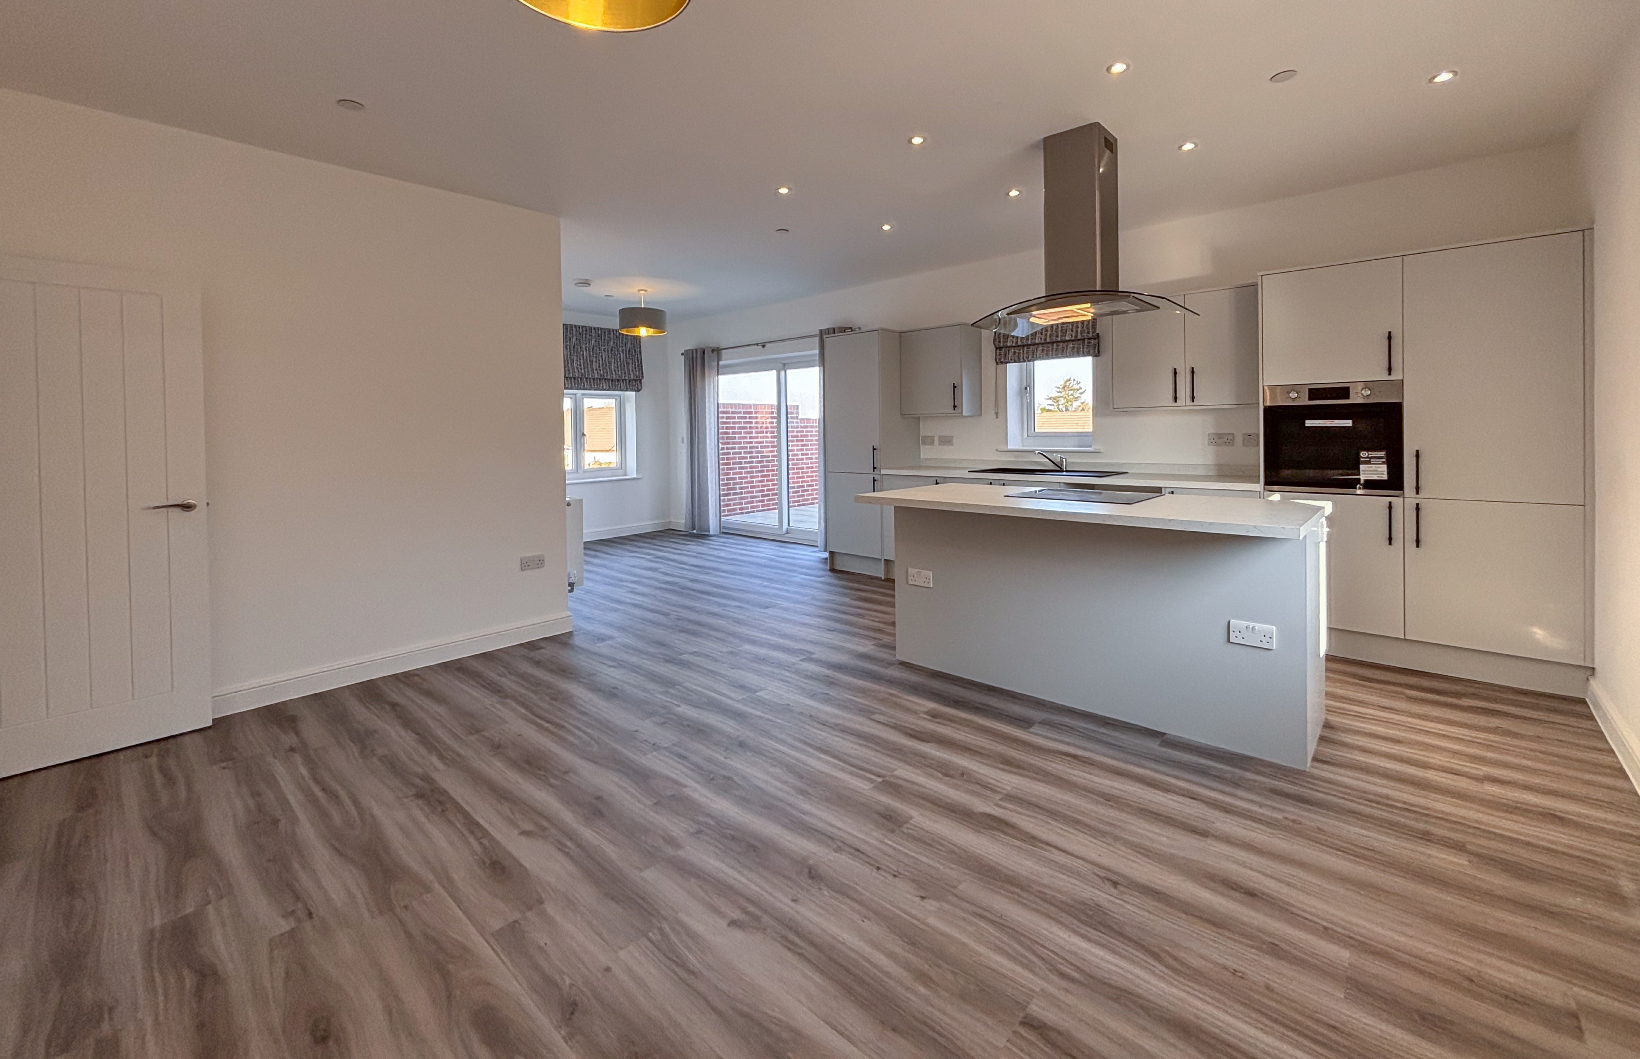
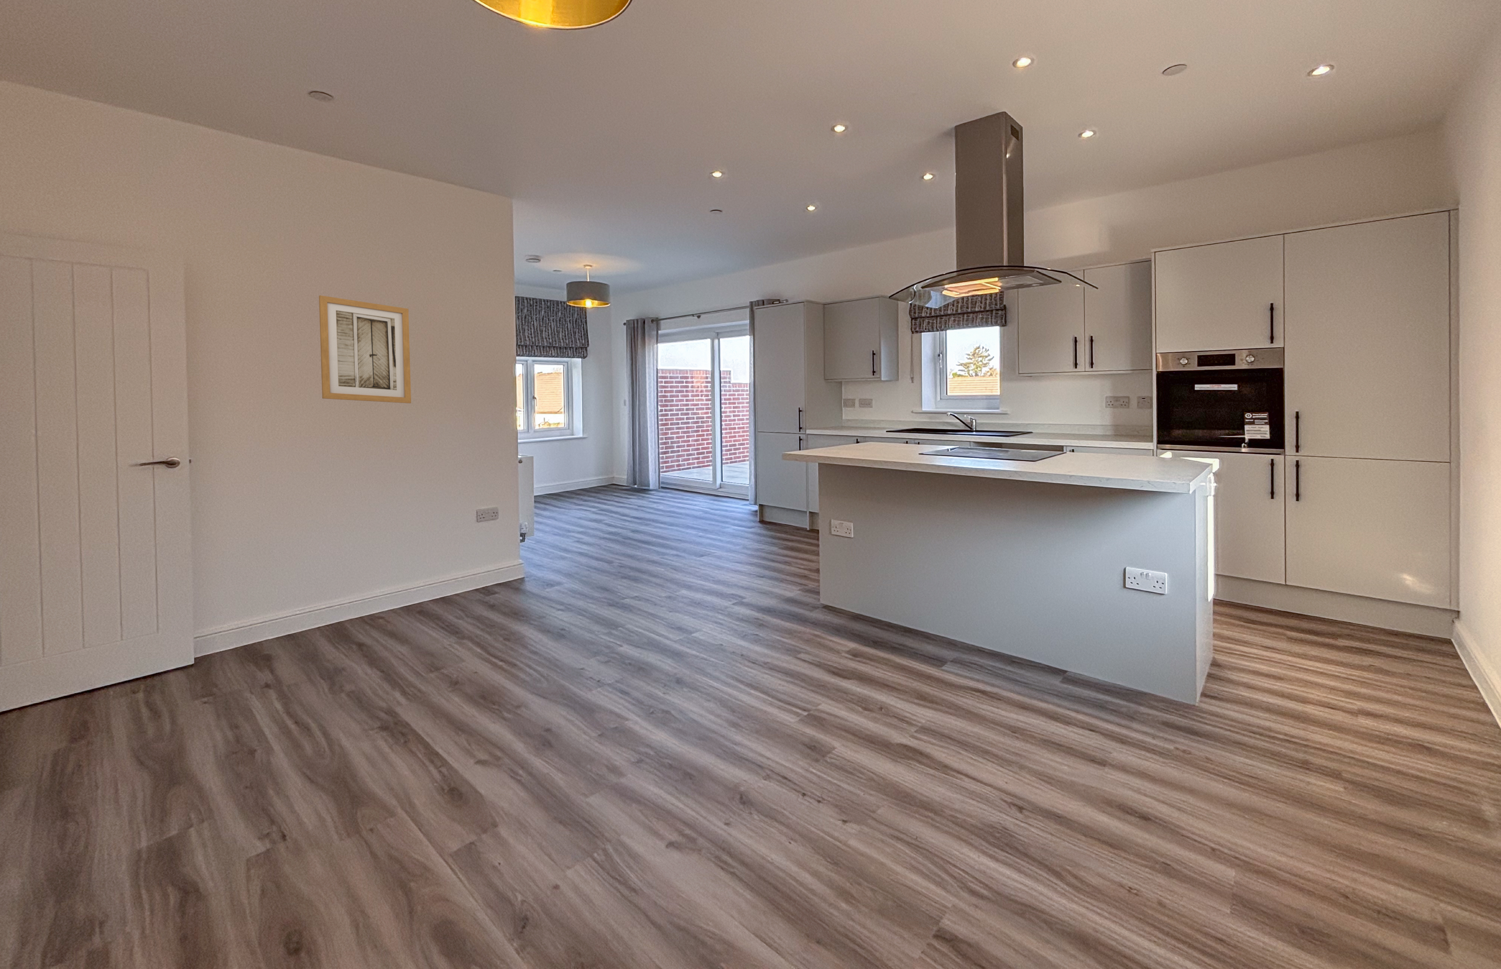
+ wall art [318,295,411,404]
